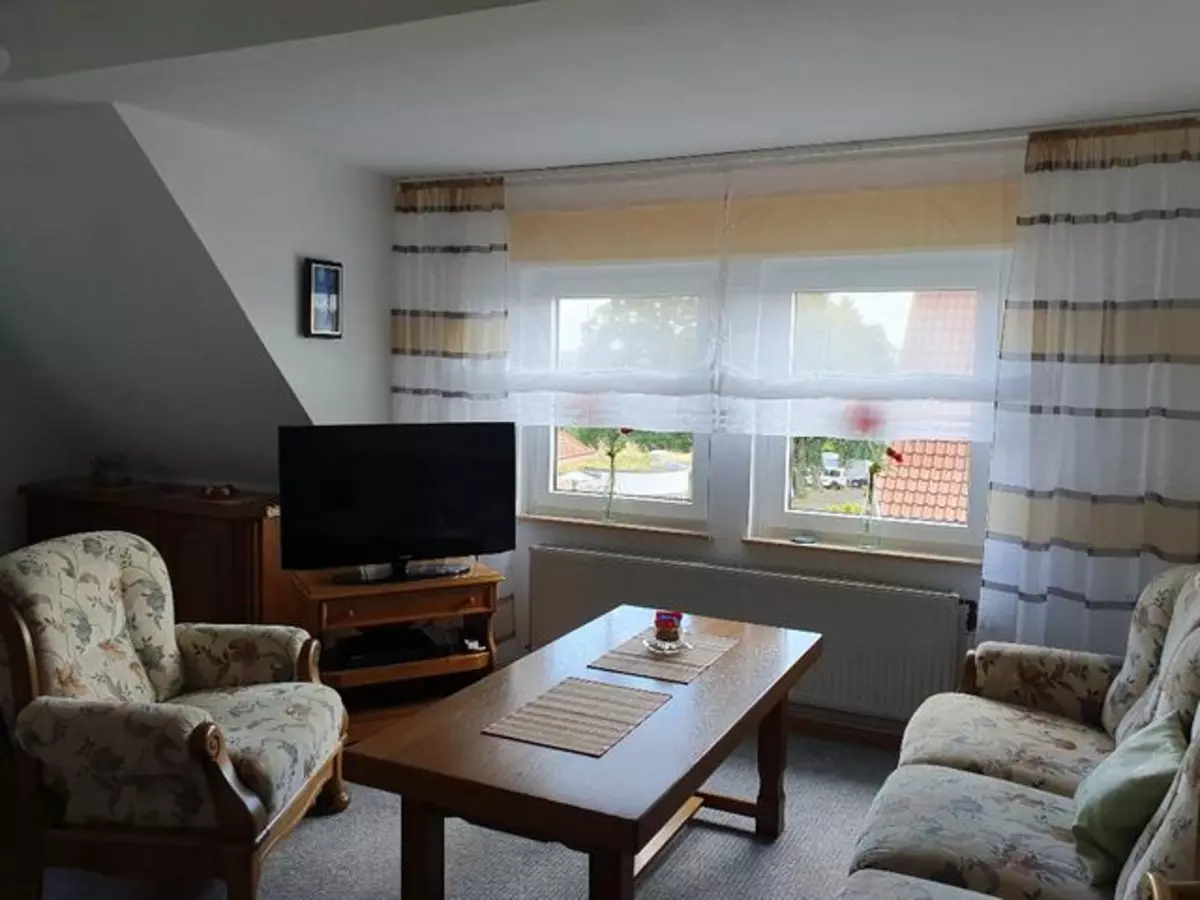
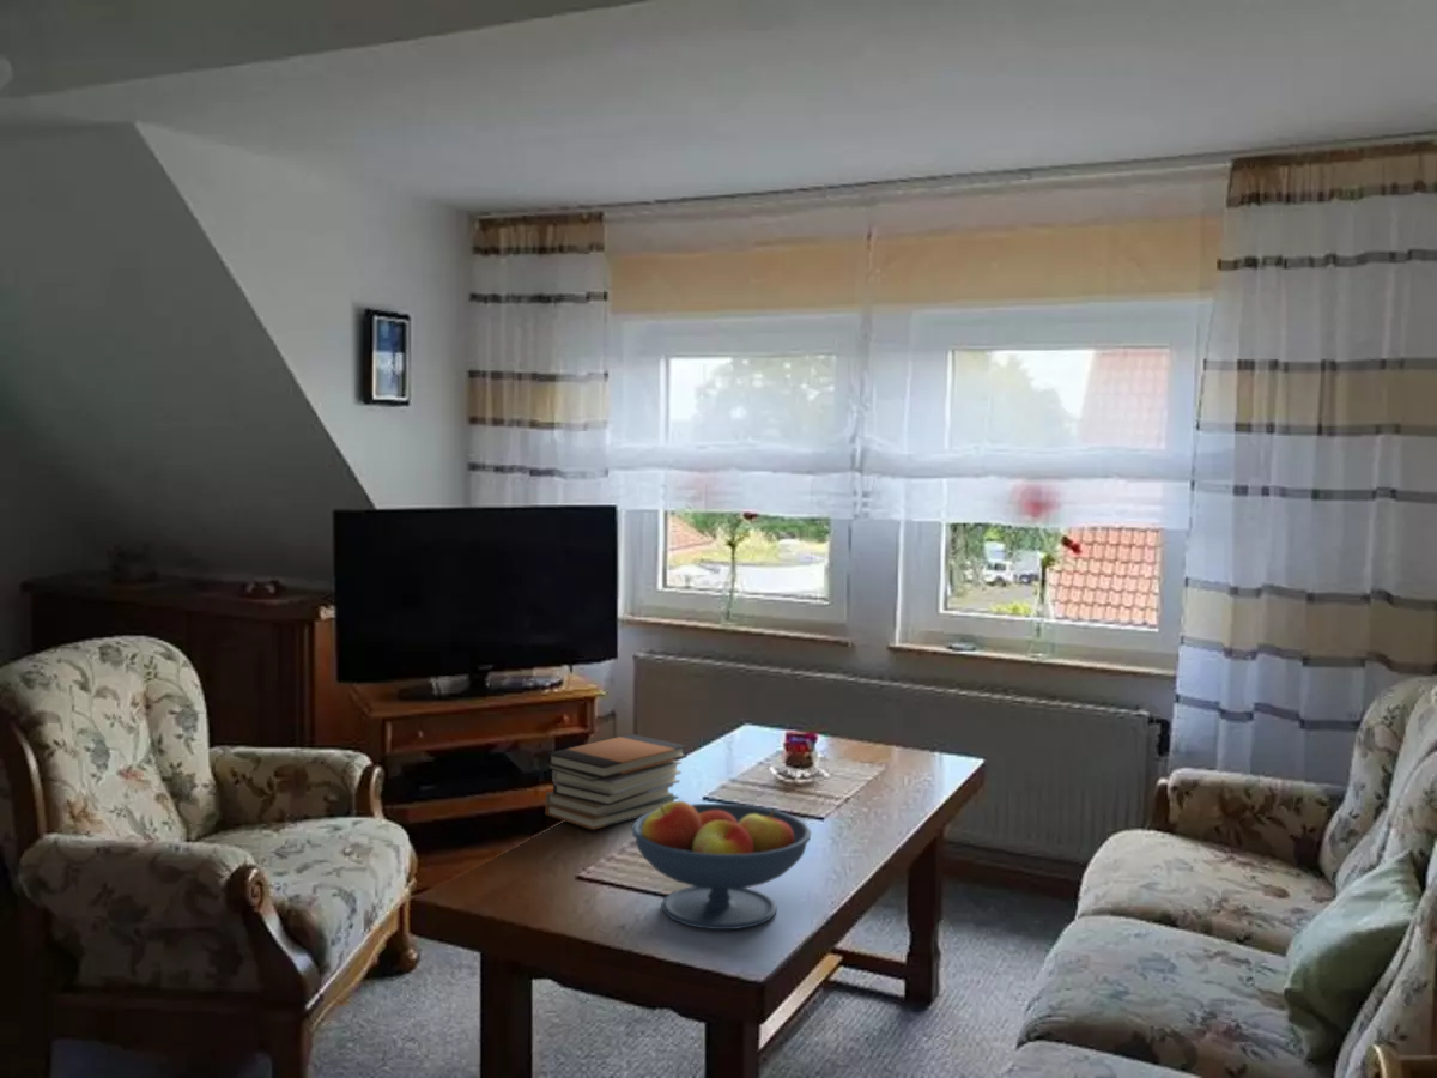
+ book stack [544,733,689,831]
+ fruit bowl [630,800,812,931]
